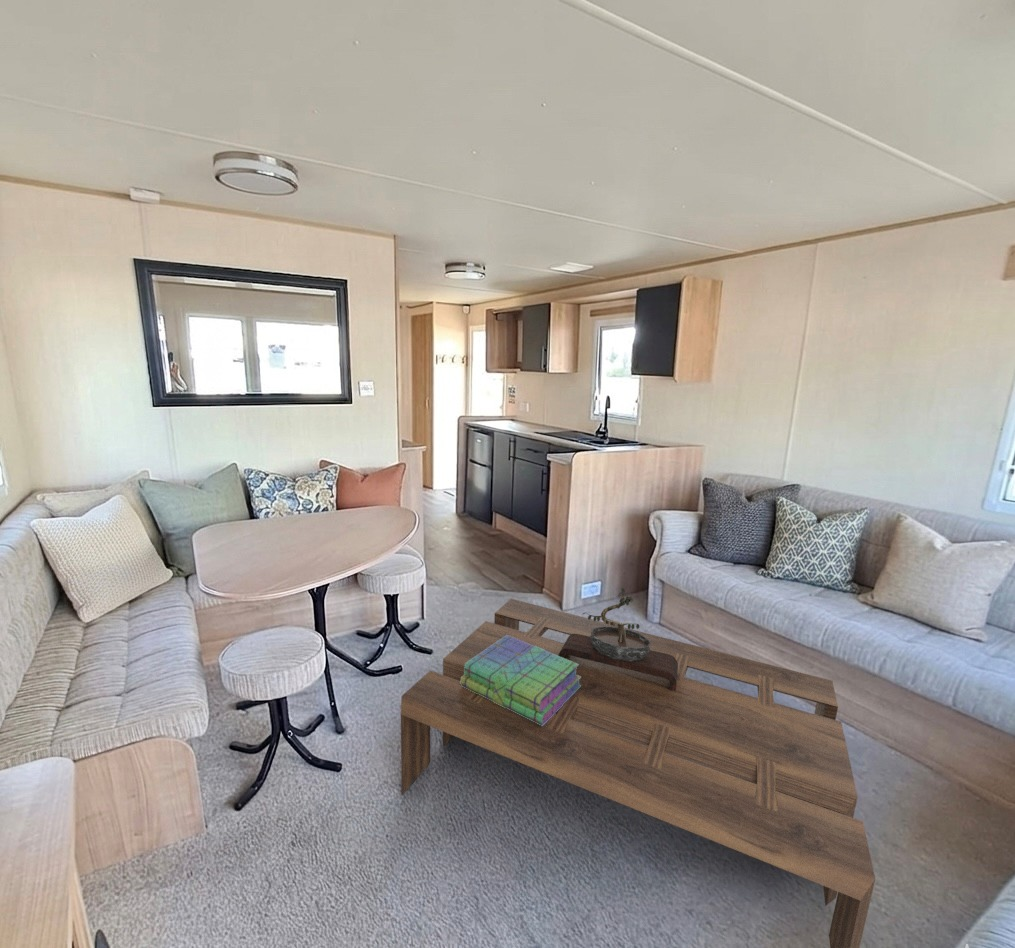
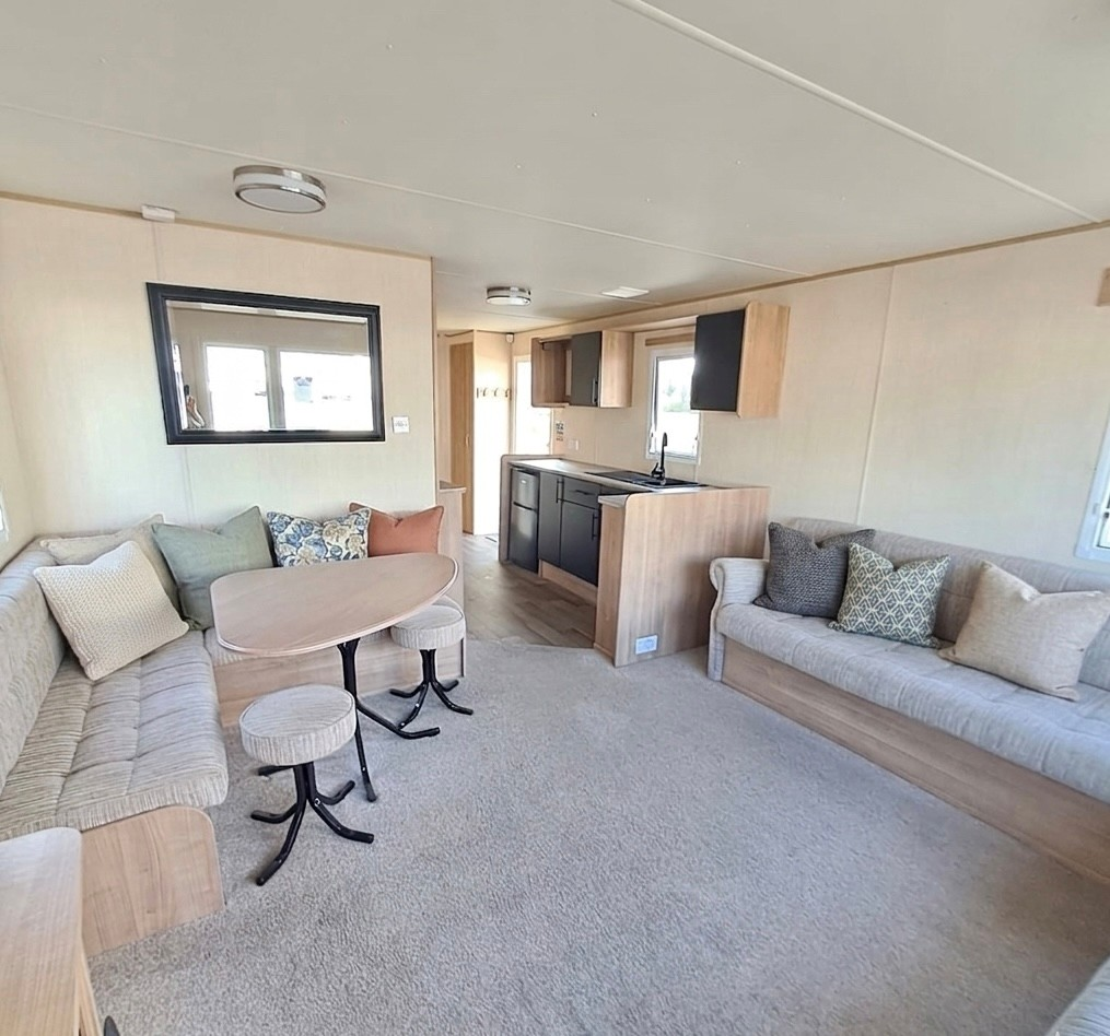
- coffee table [400,598,876,948]
- stack of books [460,635,581,726]
- bonsai tree [558,587,678,690]
